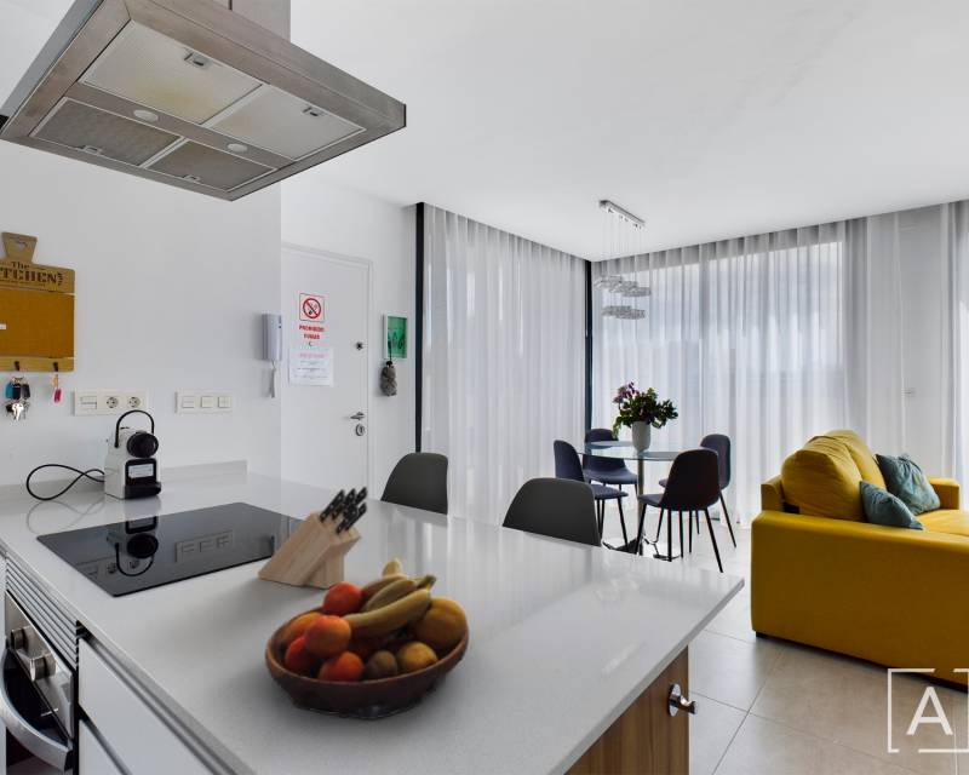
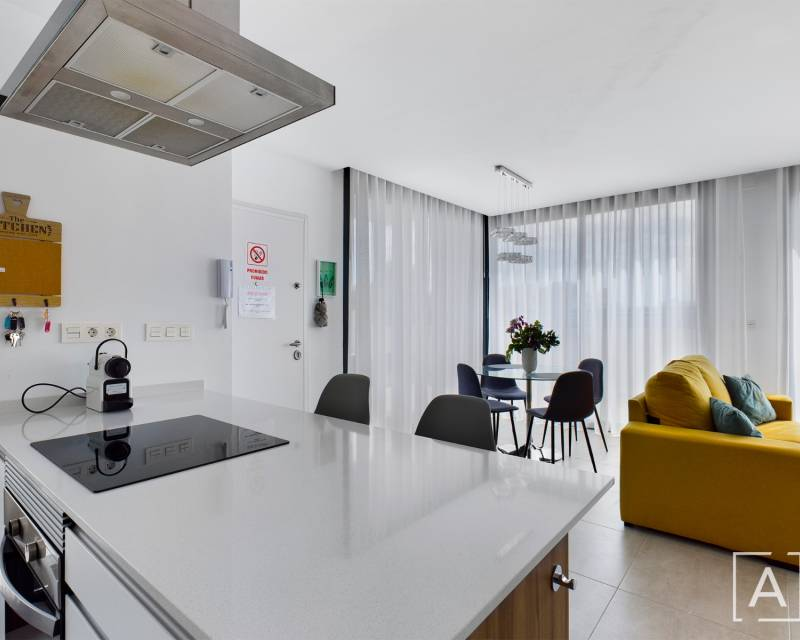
- knife block [256,486,369,590]
- fruit bowl [264,557,470,721]
